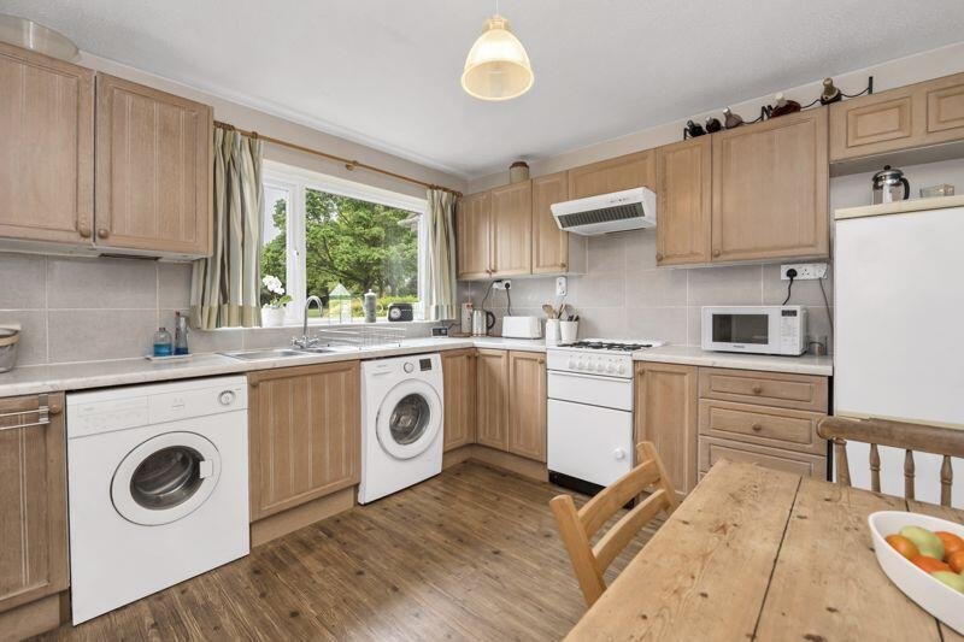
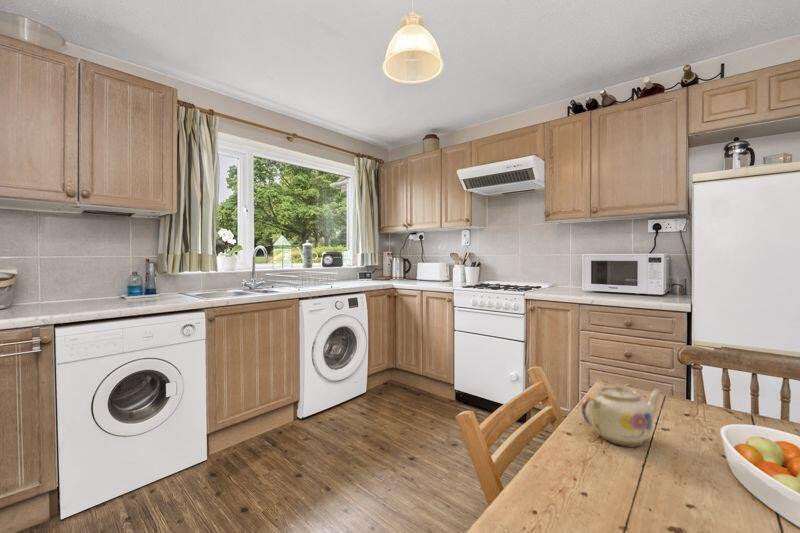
+ teapot [581,383,664,448]
